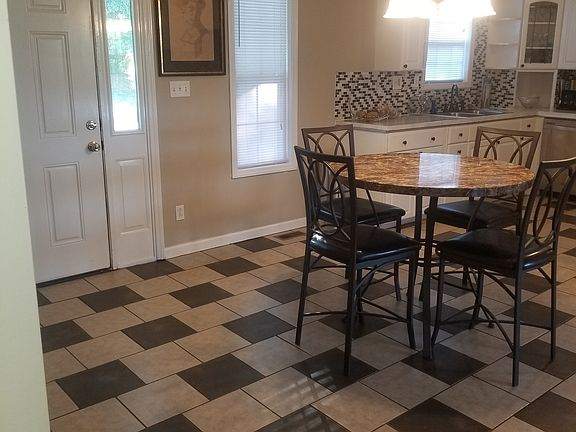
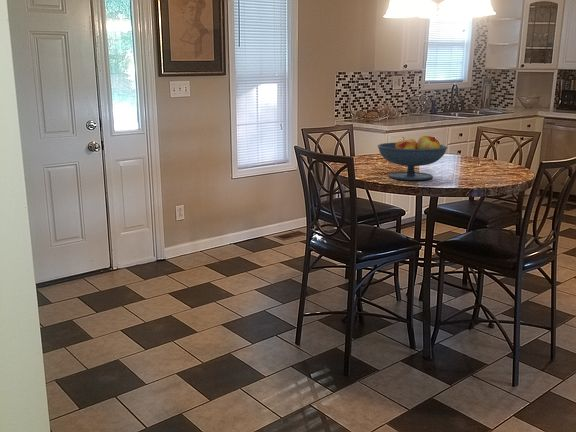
+ fruit bowl [377,135,448,181]
